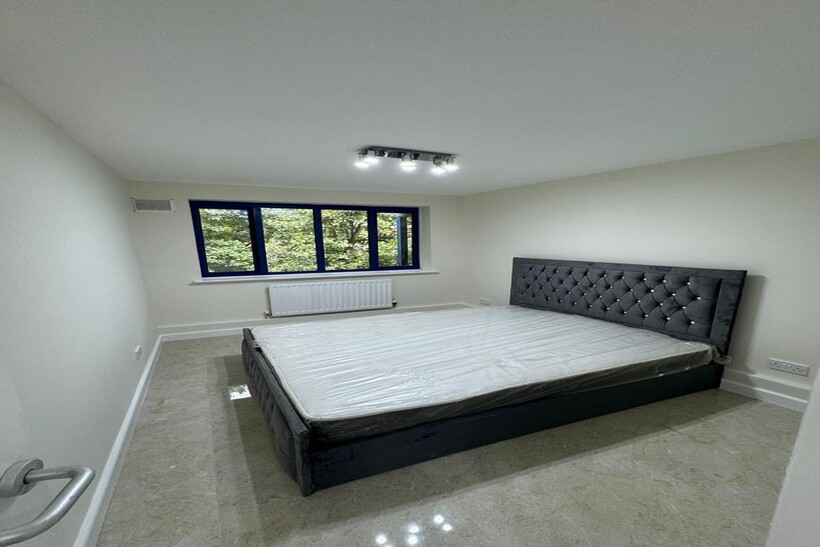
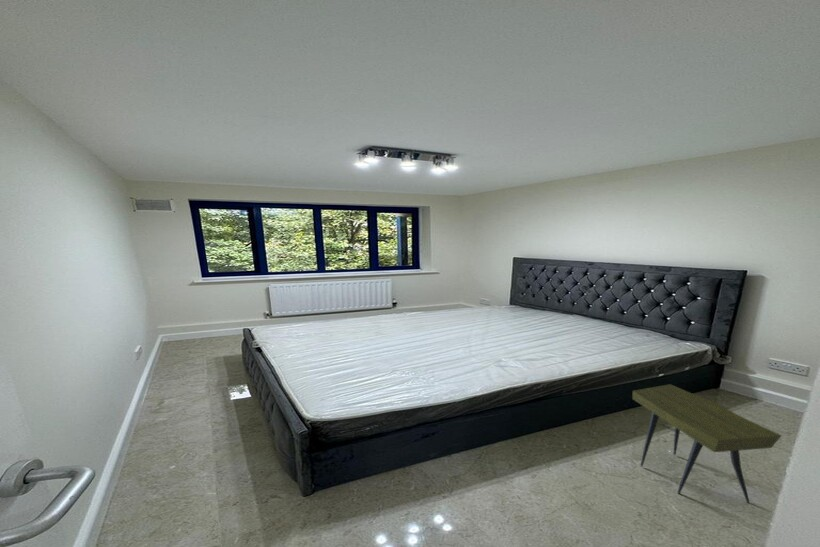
+ side table [631,383,783,504]
